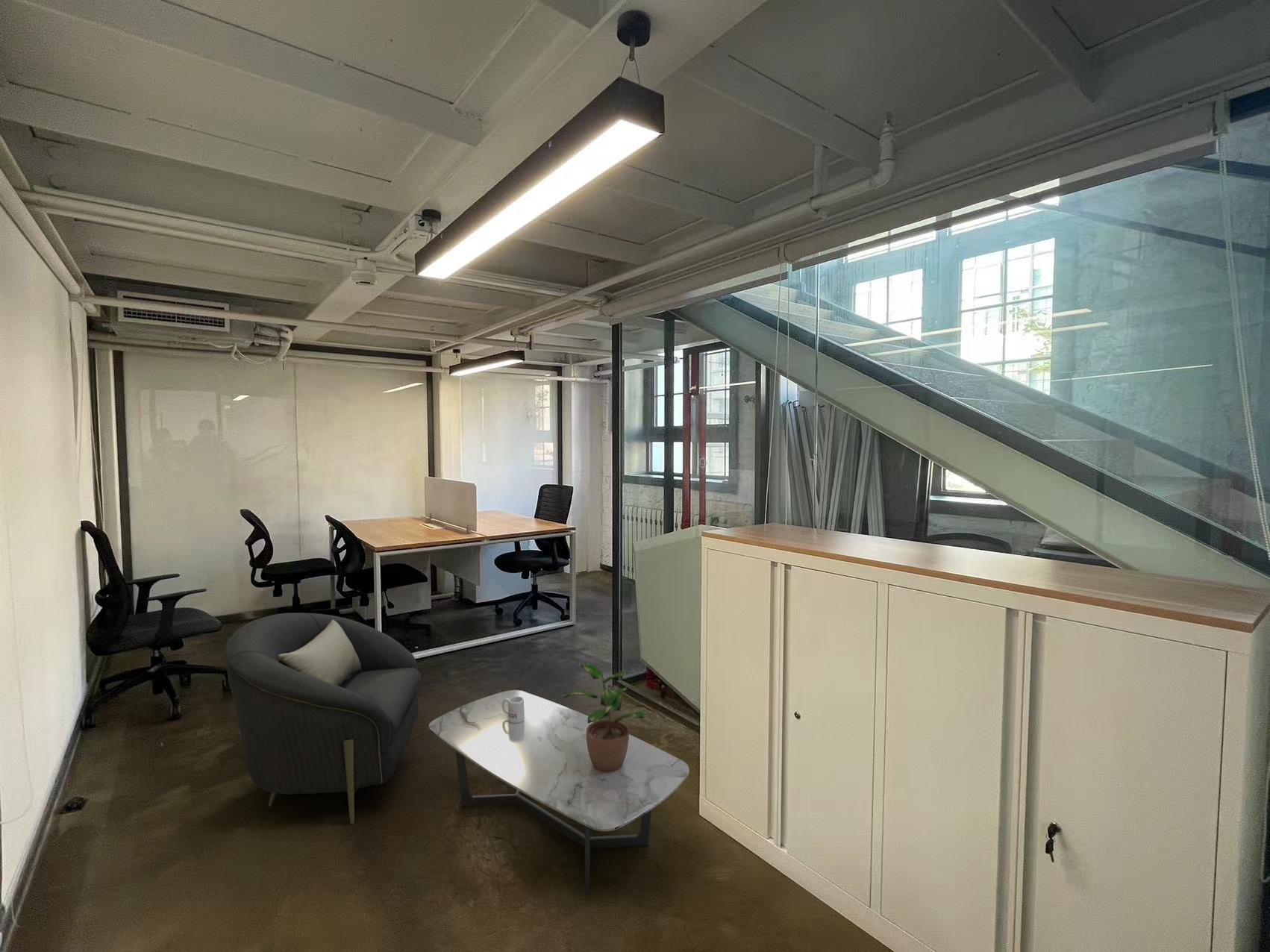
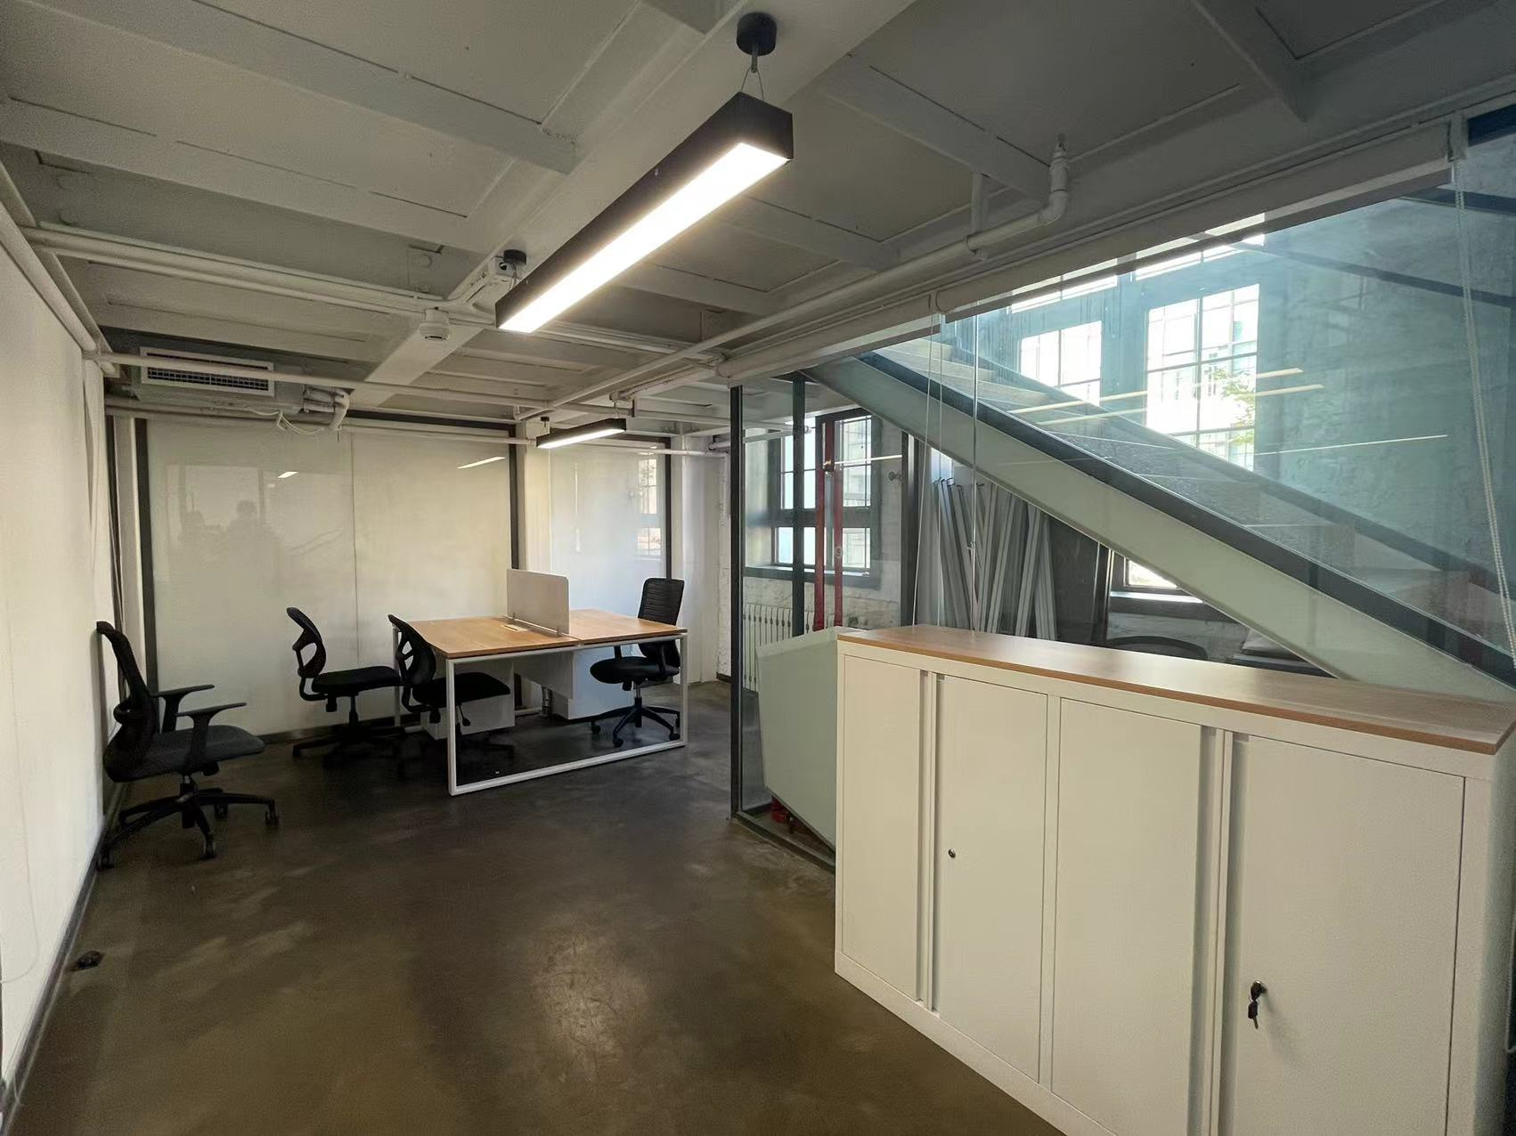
- coffee table [428,689,690,895]
- armchair [225,612,422,824]
- mug [502,696,525,723]
- potted plant [560,663,650,773]
